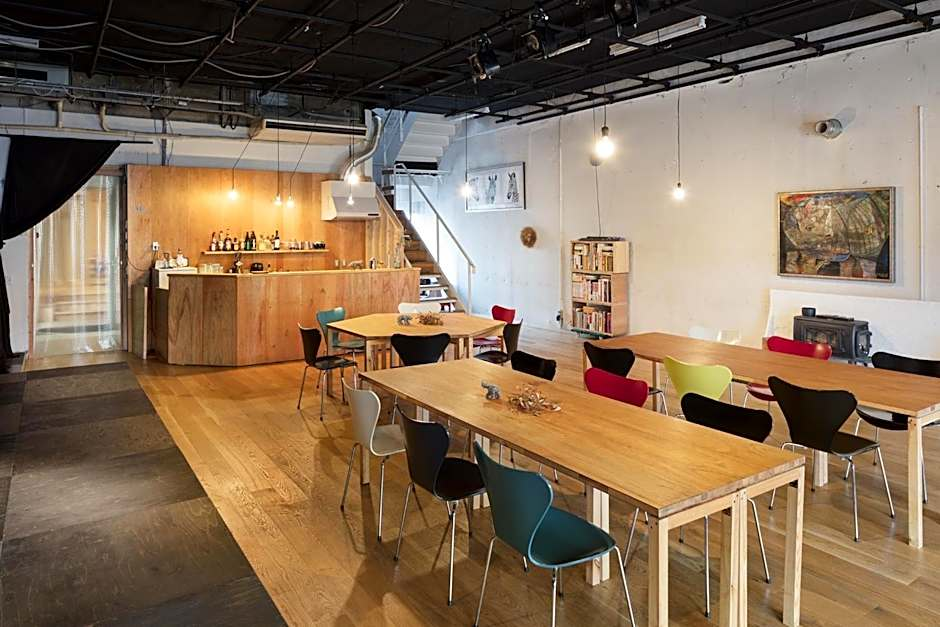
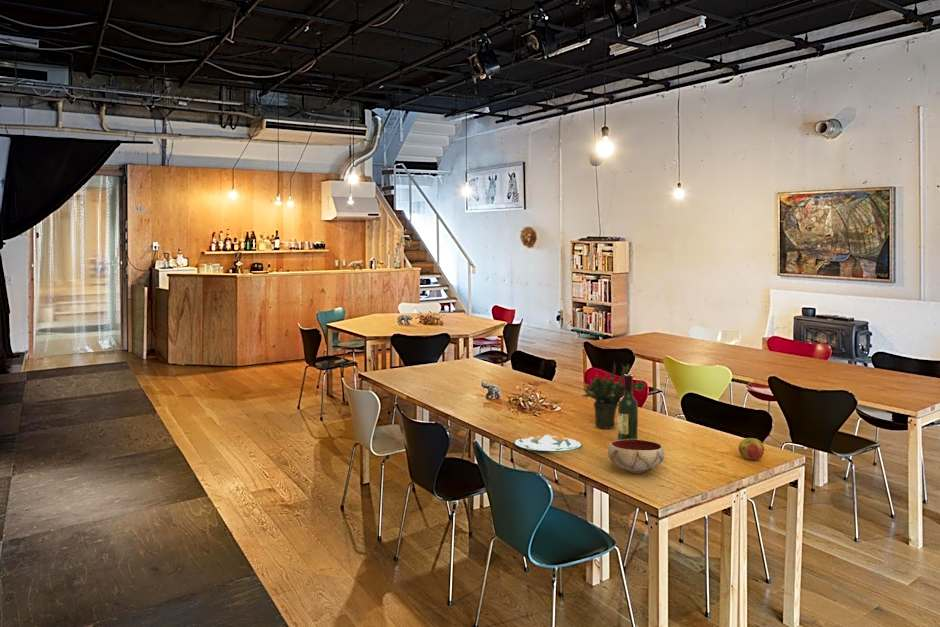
+ potted plant [580,361,647,429]
+ wine bottle [617,373,639,440]
+ apple [738,437,765,461]
+ plate [513,434,583,452]
+ bowl [607,439,665,475]
